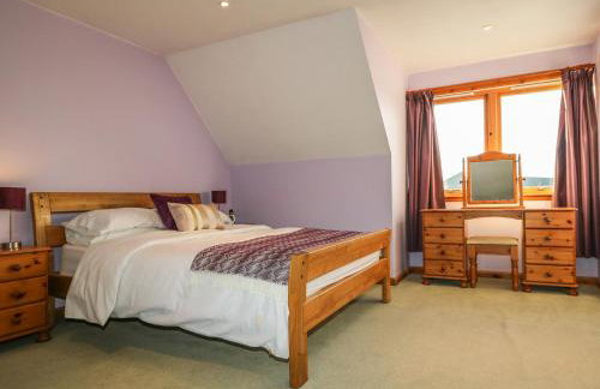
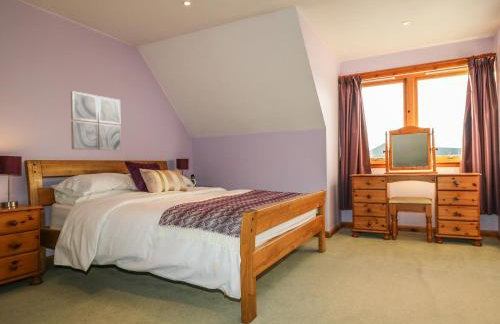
+ wall art [70,90,122,152]
